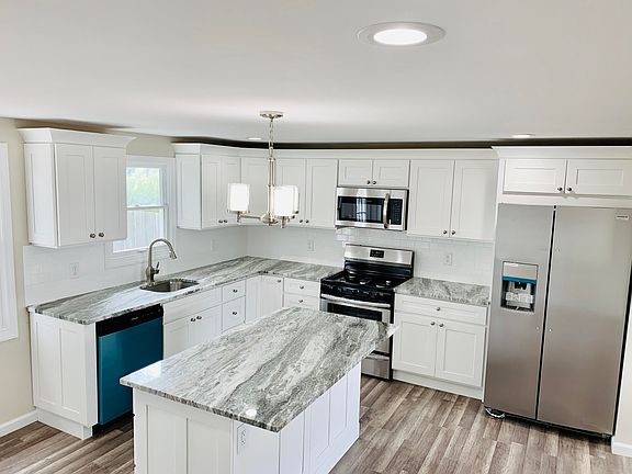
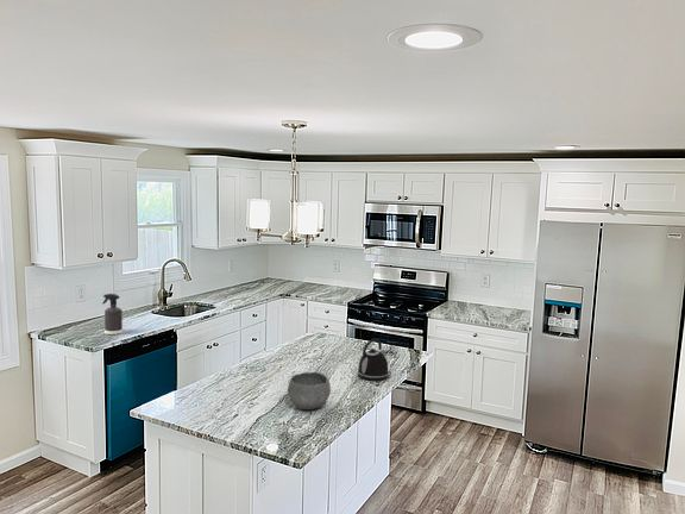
+ kettle [357,338,390,382]
+ bowl [287,371,332,410]
+ spray bottle [101,293,124,336]
